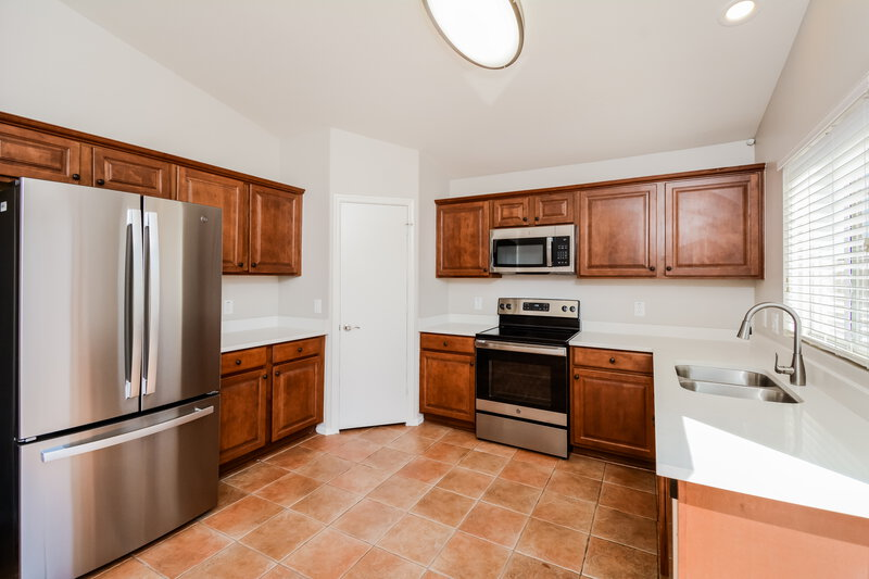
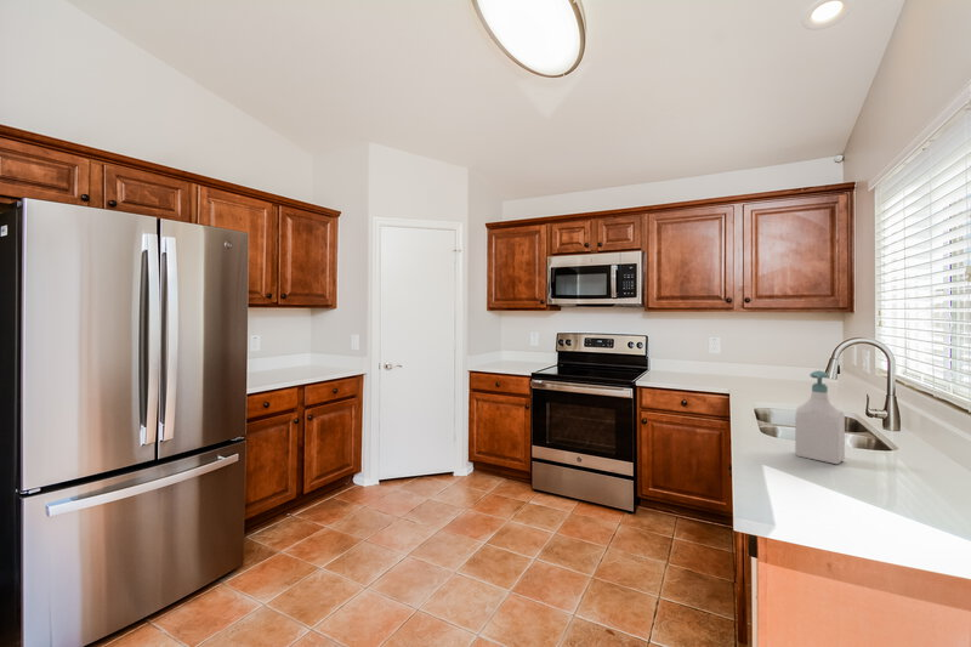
+ soap bottle [794,369,846,465]
